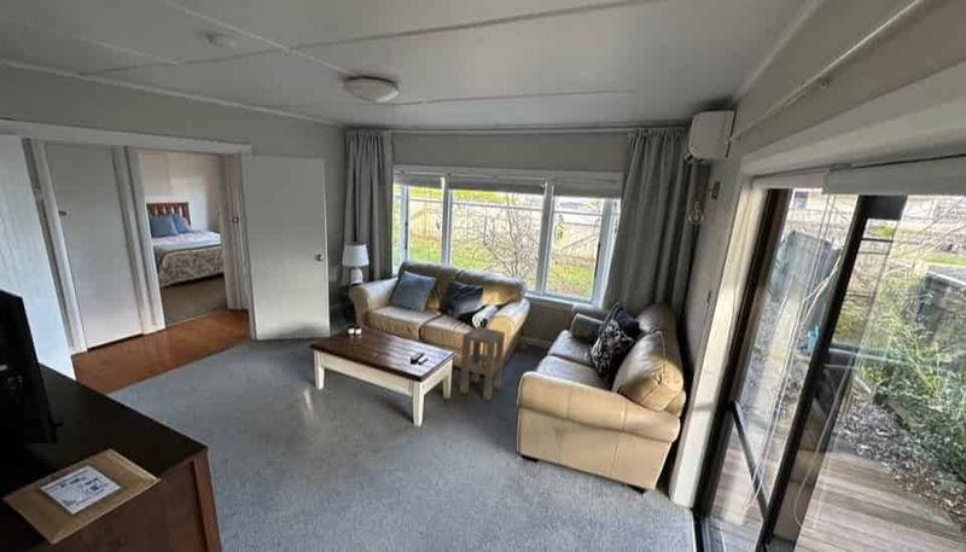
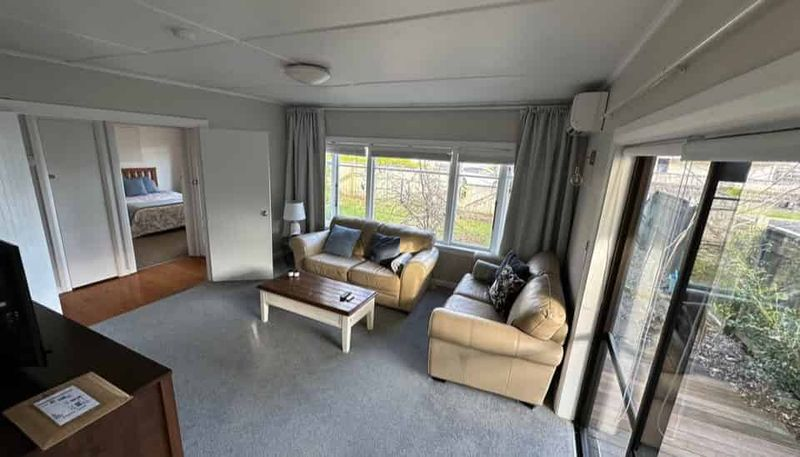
- side table [459,326,506,401]
